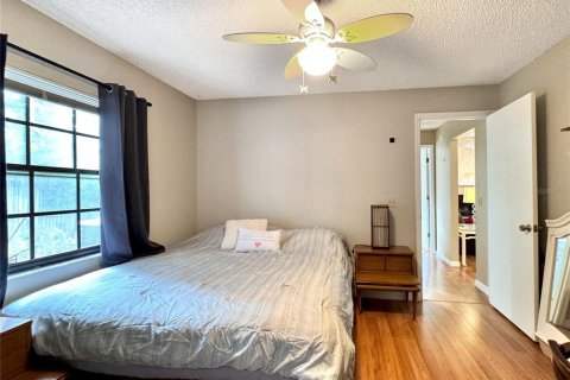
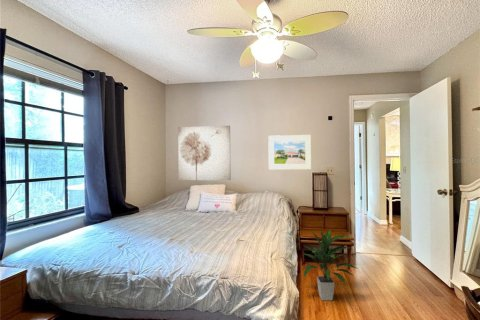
+ indoor plant [302,228,359,301]
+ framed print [267,134,312,170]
+ wall art [177,125,232,181]
